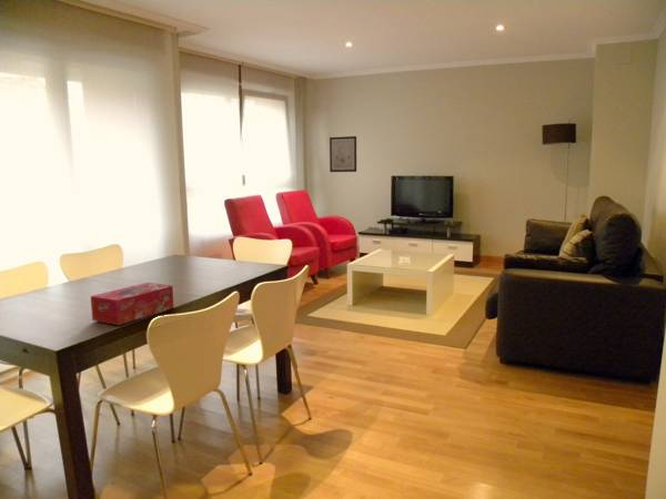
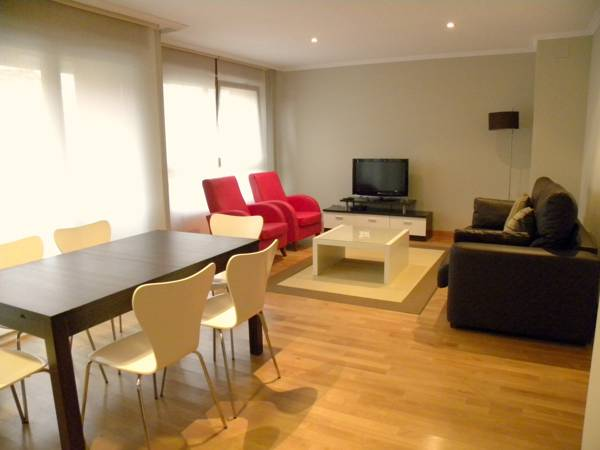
- tissue box [90,282,175,326]
- wall art [329,135,357,173]
